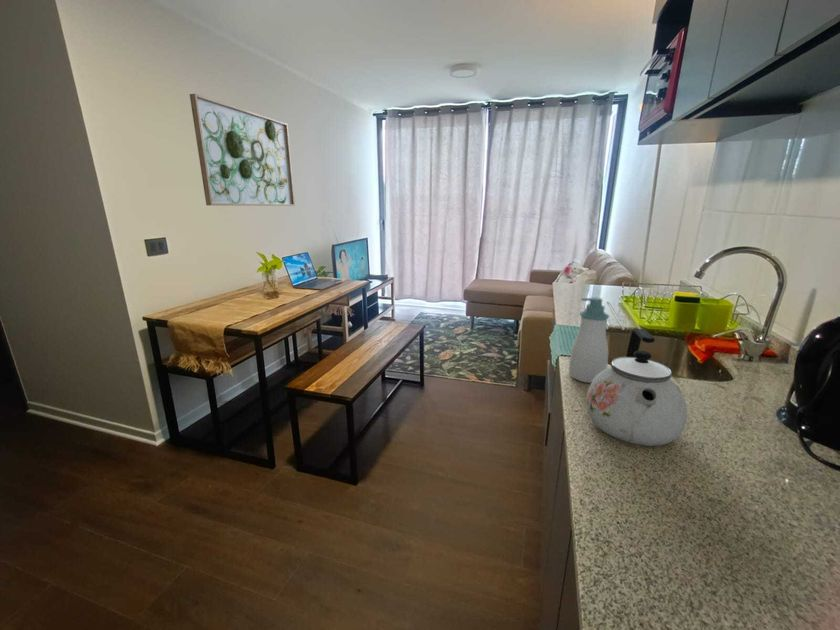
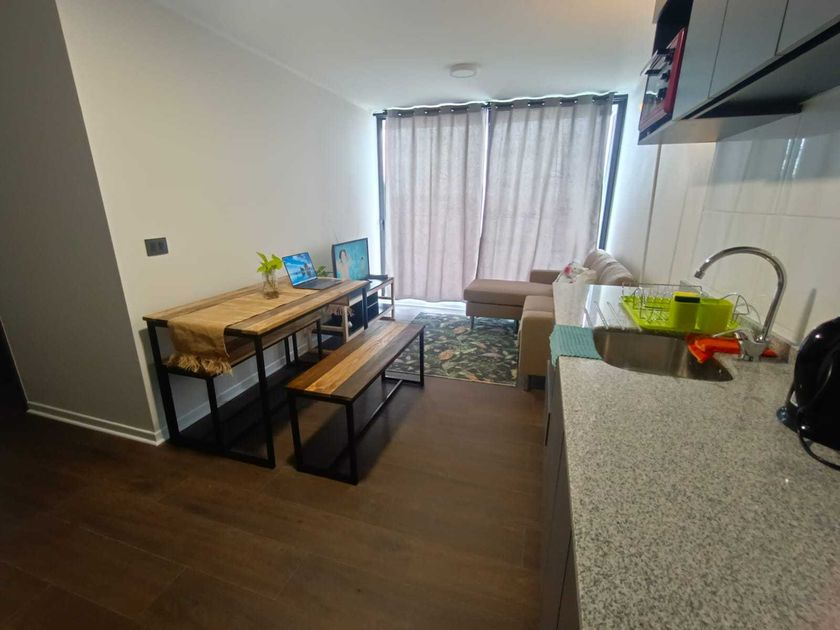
- kettle [585,327,688,447]
- wall art [189,93,296,207]
- soap bottle [567,296,610,384]
